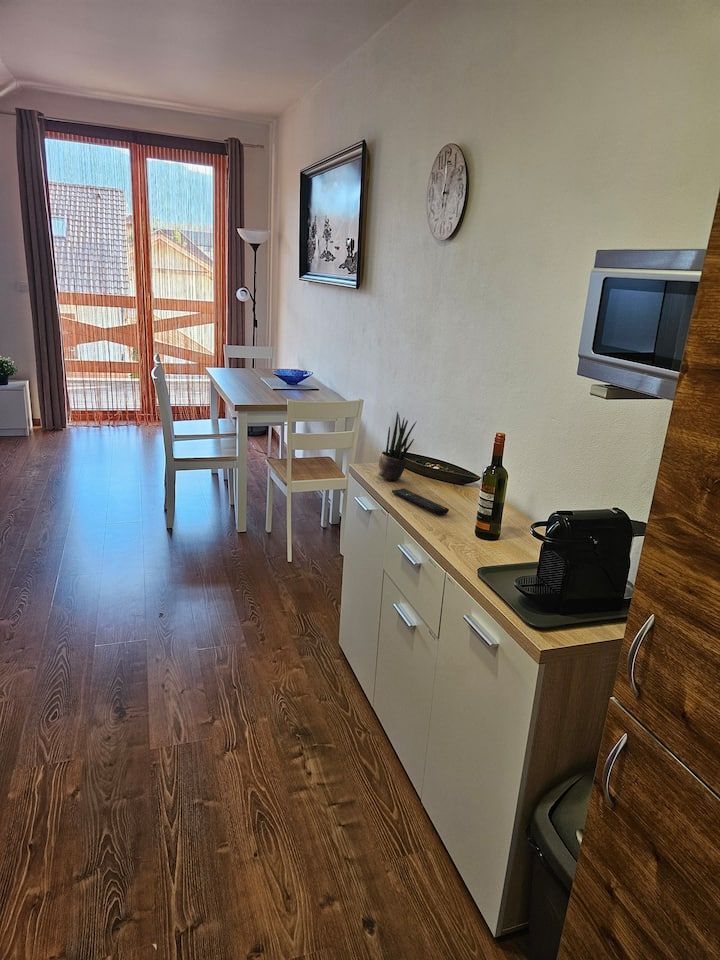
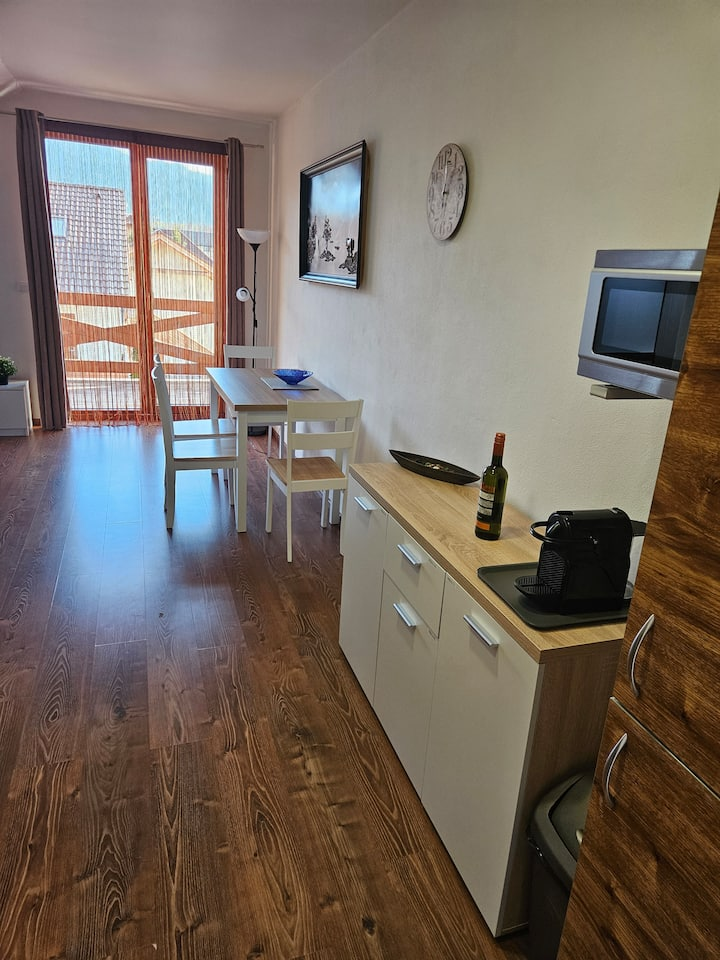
- potted plant [377,411,418,481]
- remote control [391,488,450,516]
